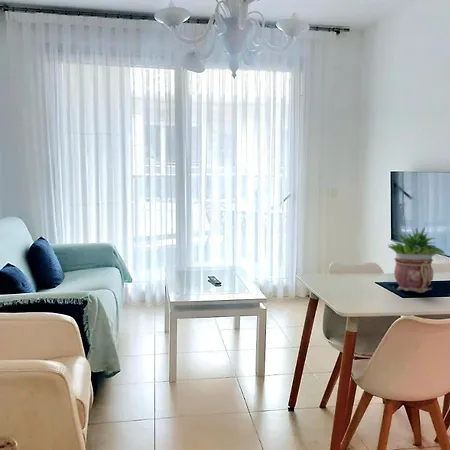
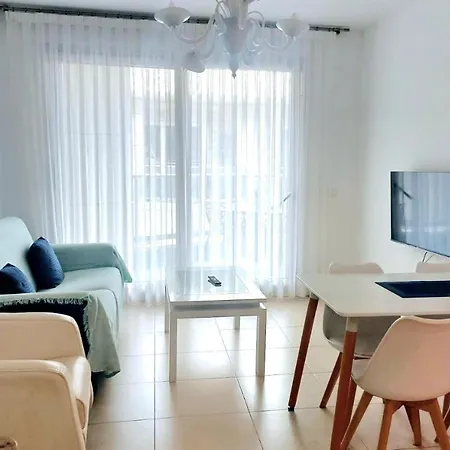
- potted plant [387,226,446,294]
